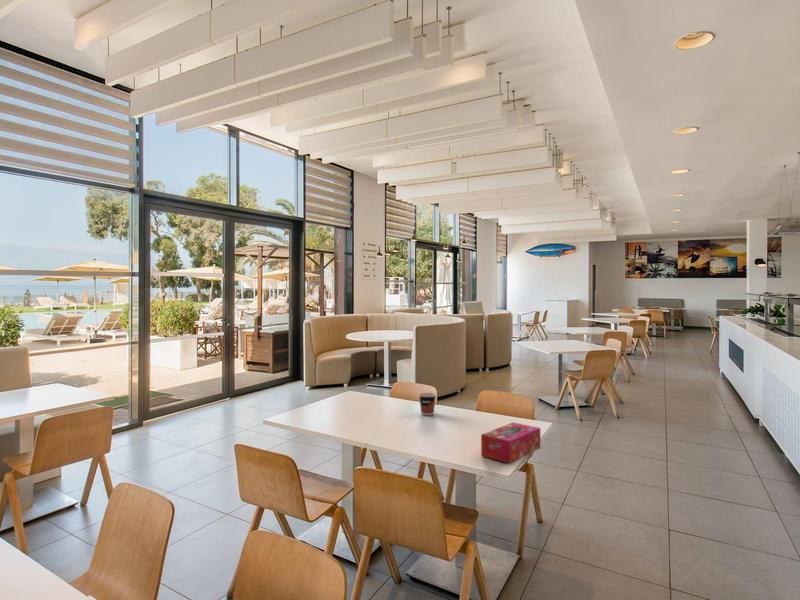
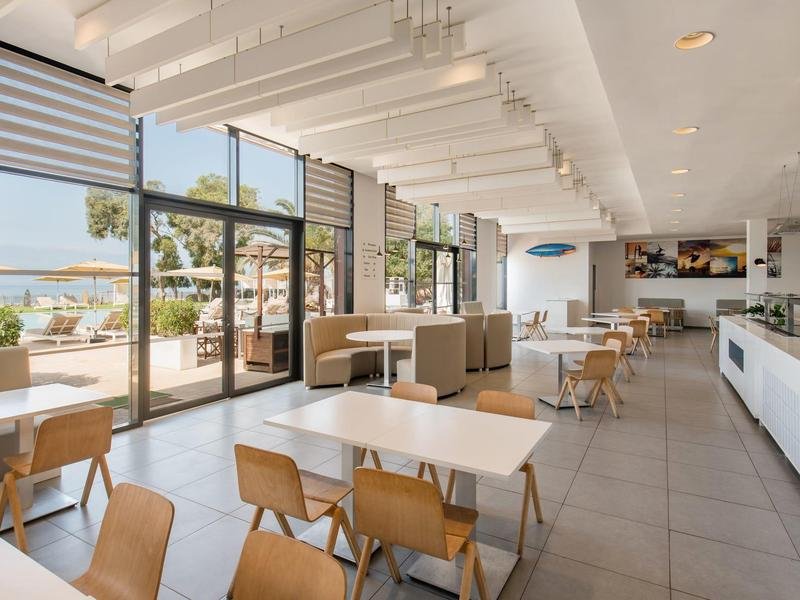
- cup [418,392,437,416]
- tissue box [480,421,541,465]
